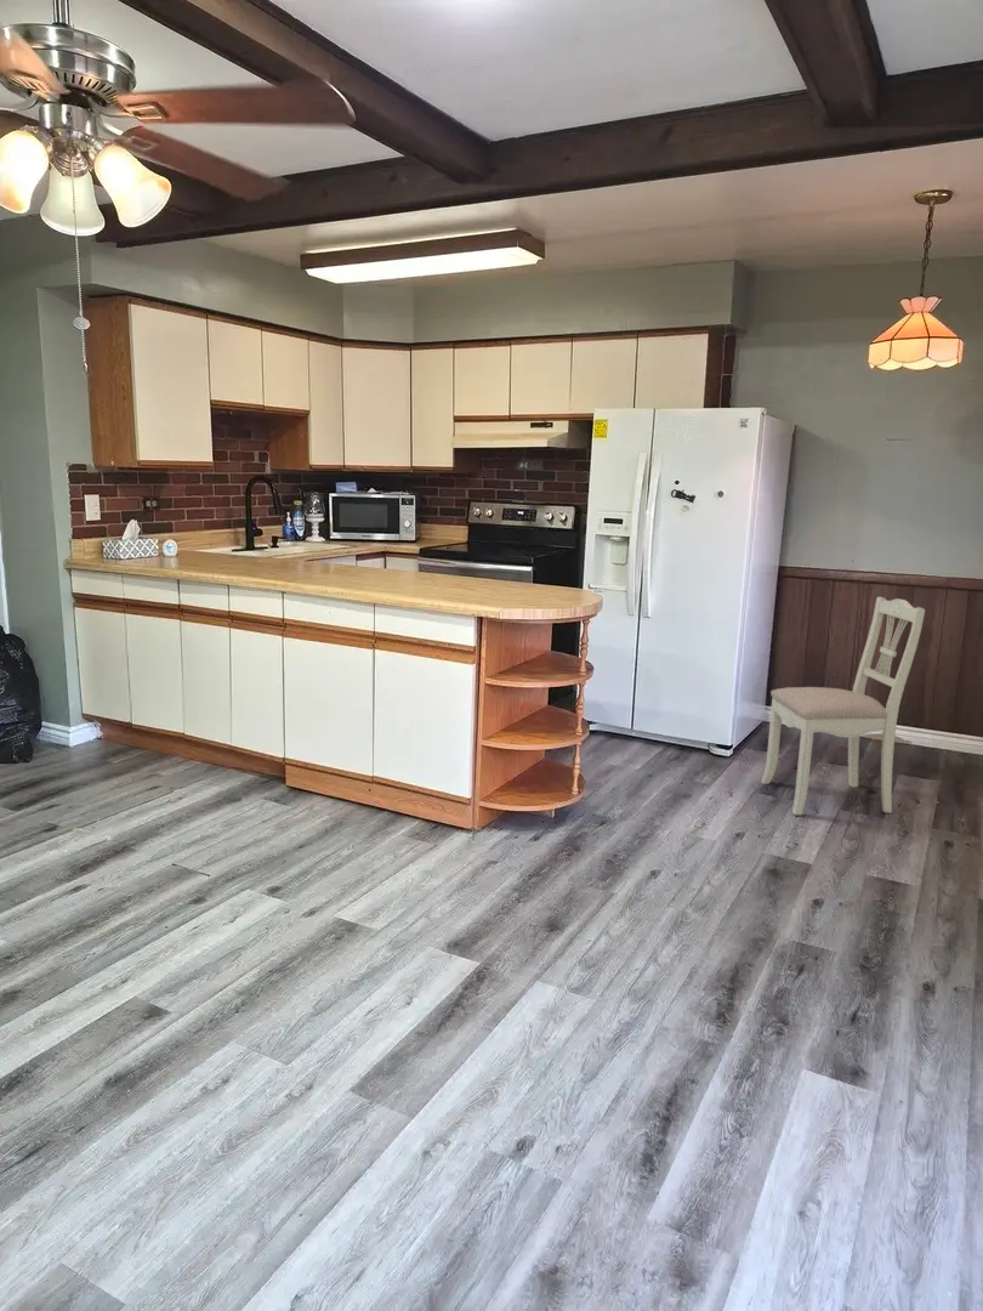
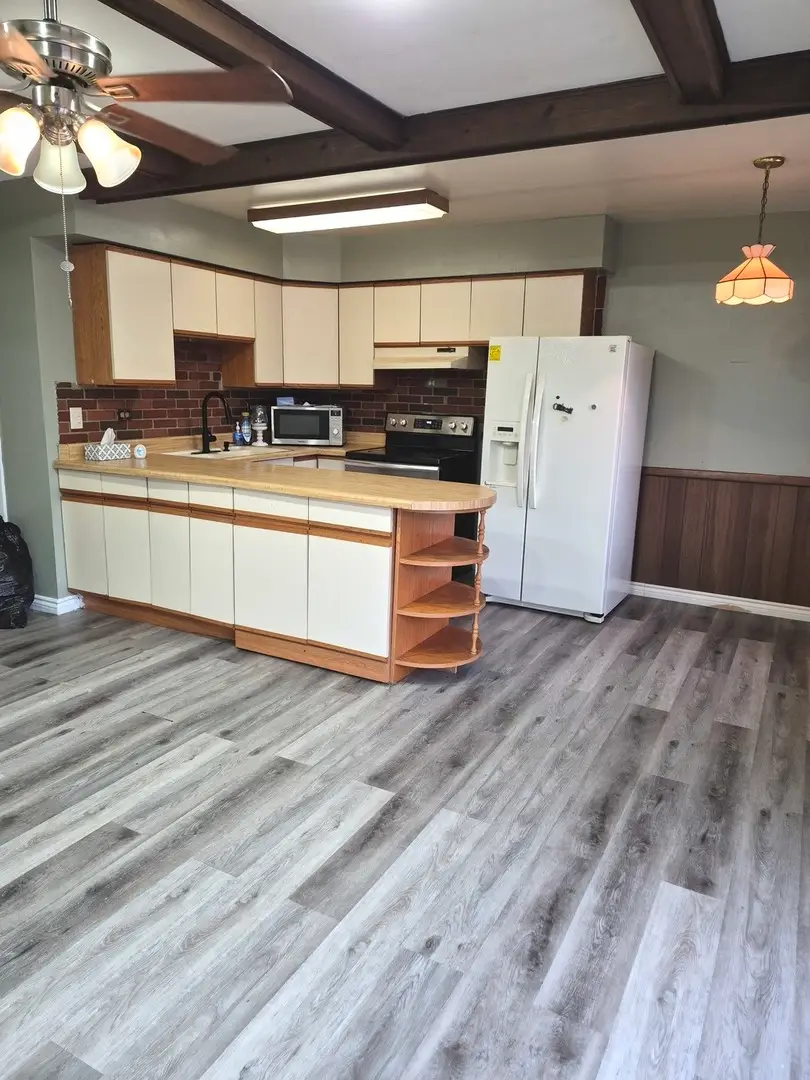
- dining chair [760,596,926,816]
